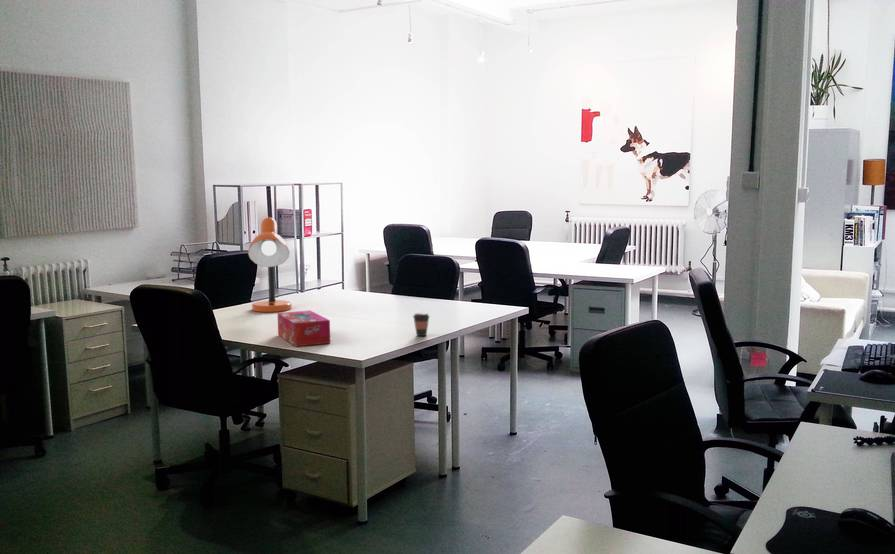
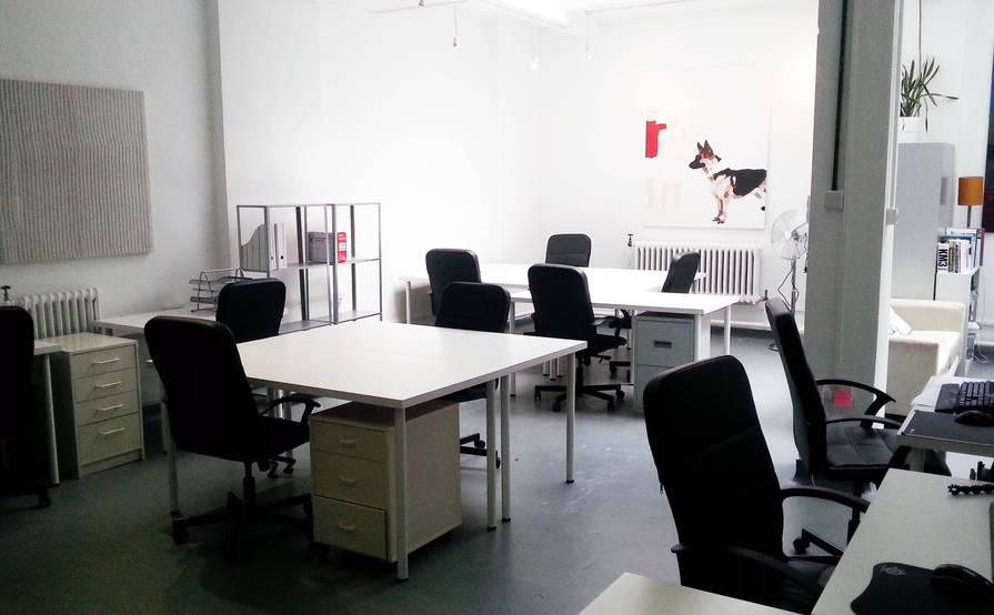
- coffee cup [412,311,431,337]
- tissue box [277,309,331,348]
- desk lamp [247,216,293,313]
